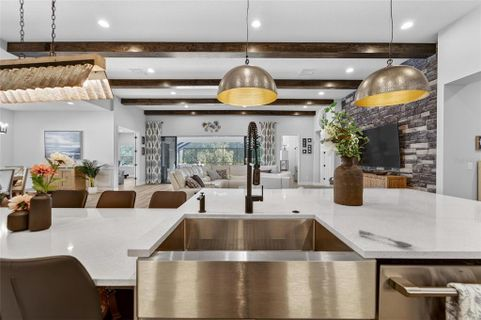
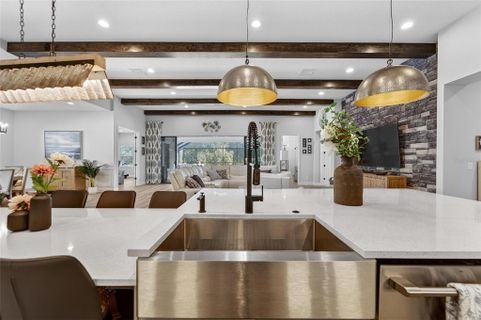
- soupspoon [358,229,414,248]
